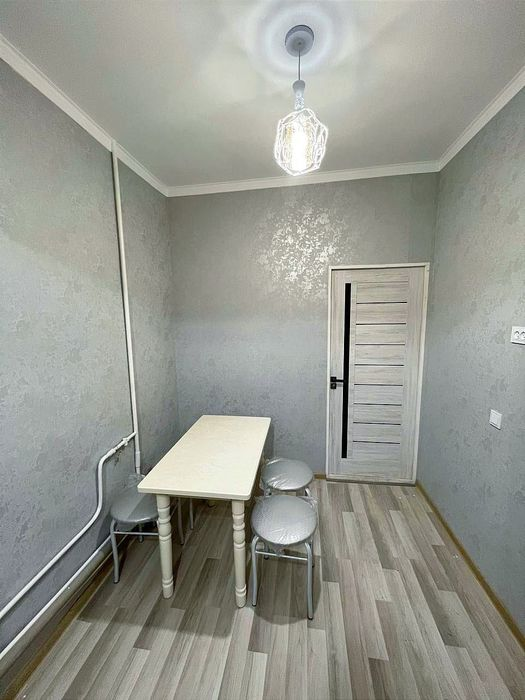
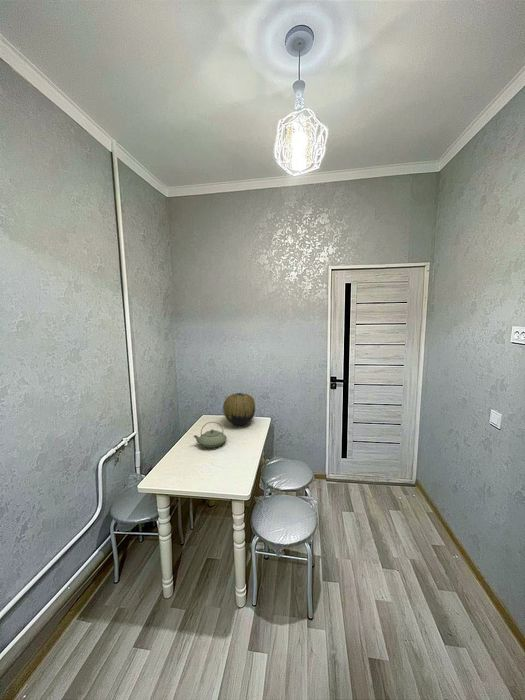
+ decorative ball [222,392,256,427]
+ teapot [193,421,228,449]
